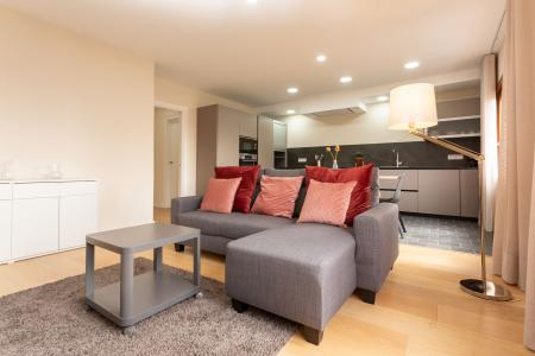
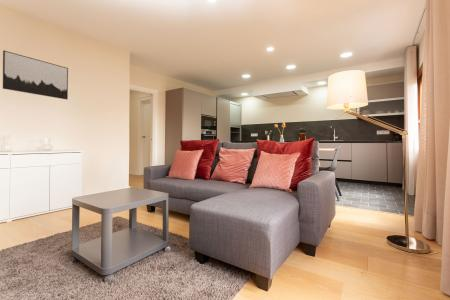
+ wall art [2,49,69,100]
